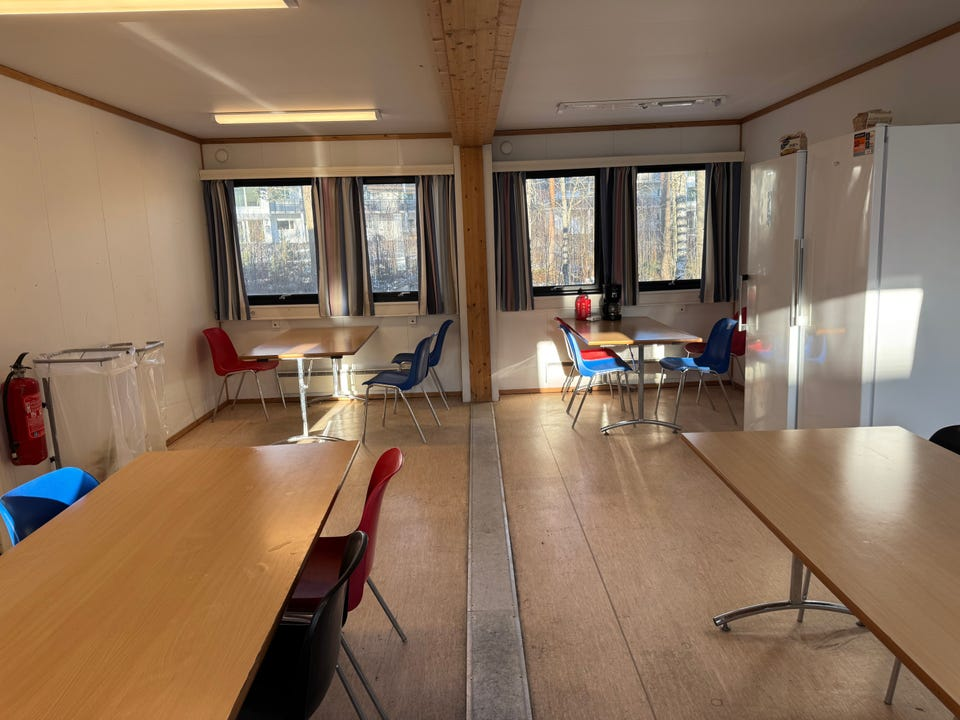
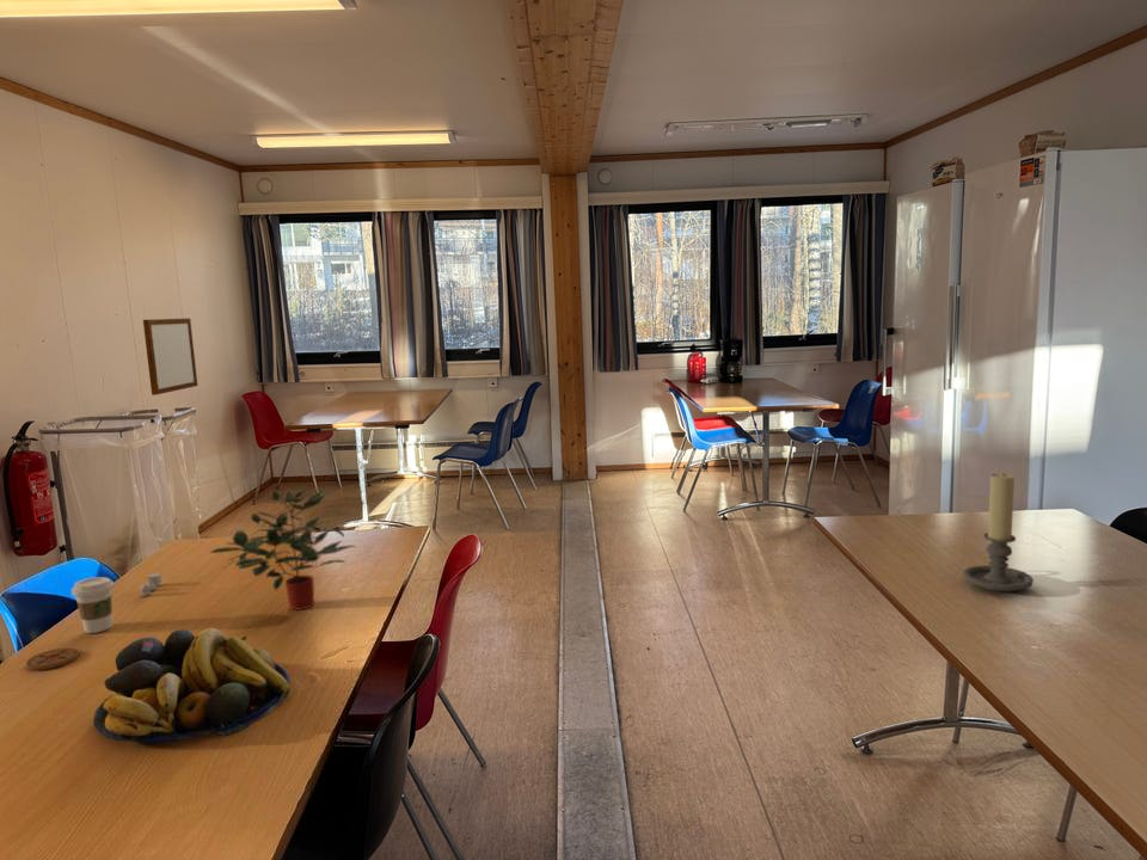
+ potted plant [208,487,360,610]
+ fruit bowl [92,627,292,745]
+ salt and pepper shaker set [140,572,162,597]
+ writing board [142,317,198,397]
+ candle holder [962,472,1035,594]
+ coaster [25,646,80,671]
+ coffee cup [70,576,115,634]
